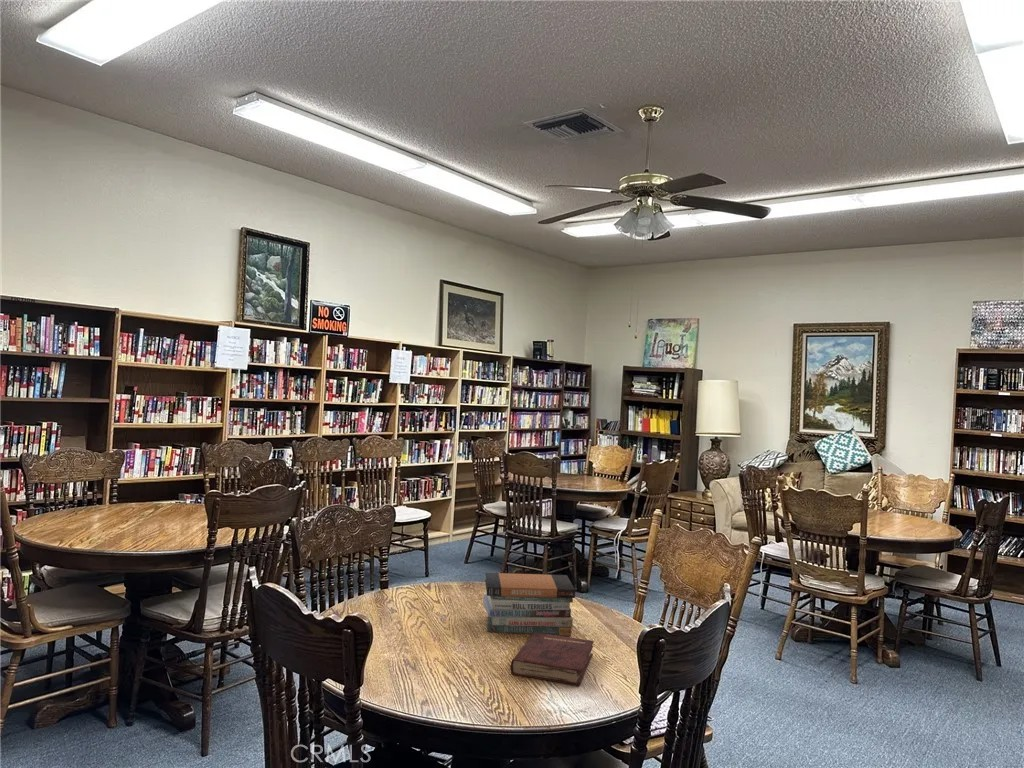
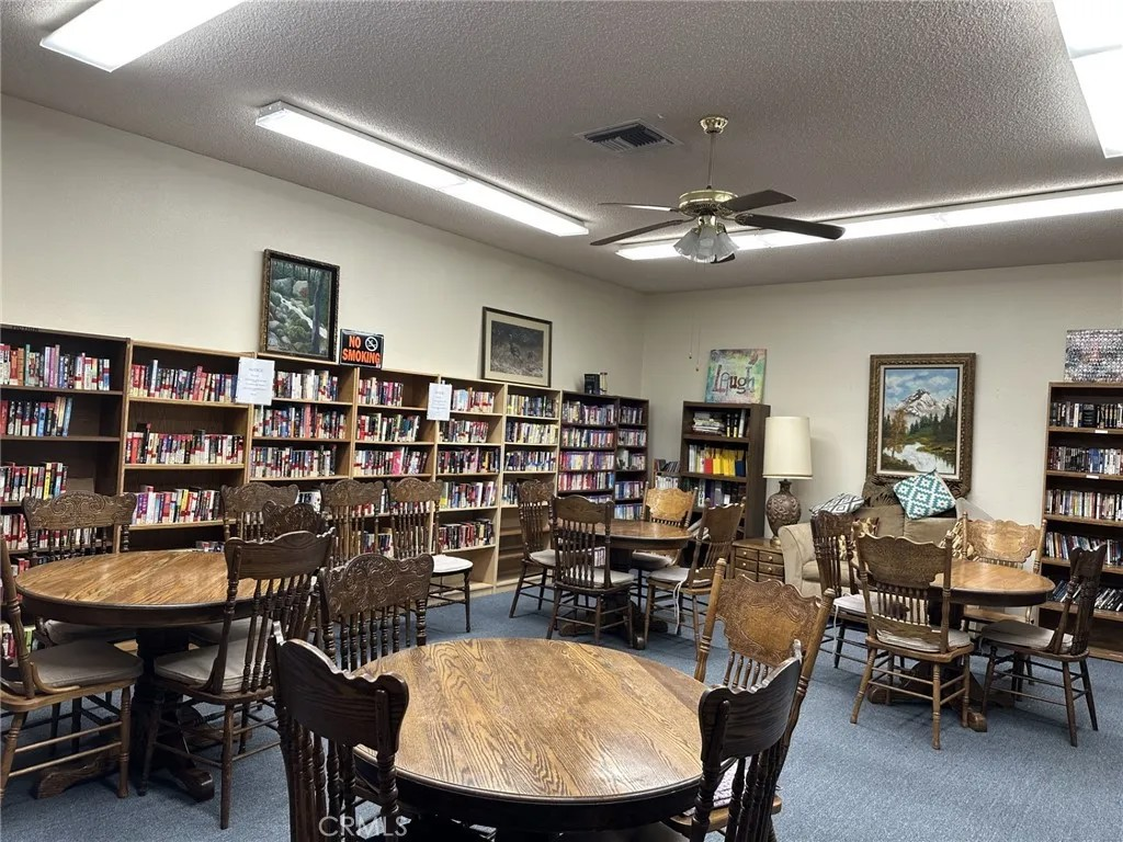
- hardback book [509,632,595,686]
- book stack [482,572,576,637]
